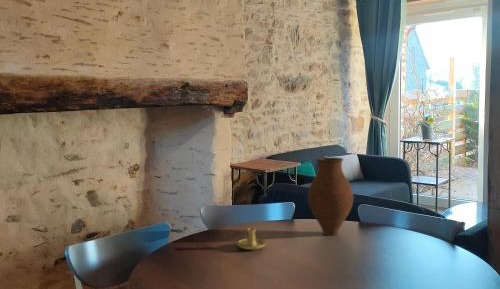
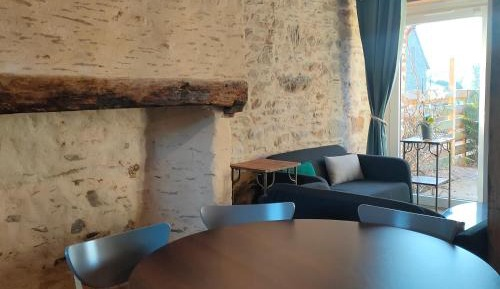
- candlestick [230,227,267,251]
- vase [307,156,354,236]
